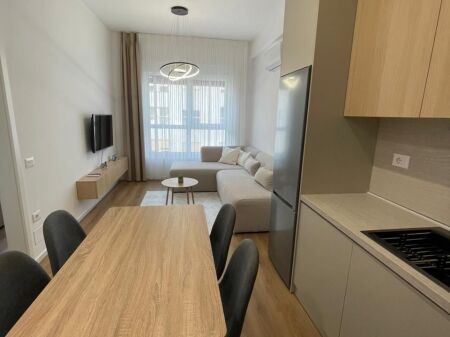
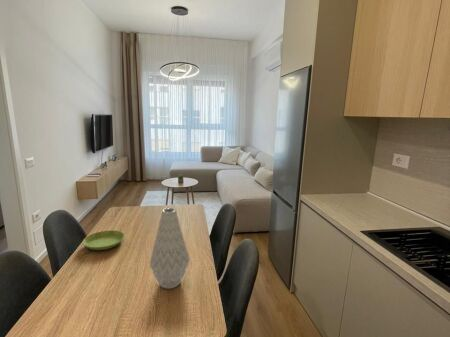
+ saucer [82,229,125,251]
+ vase [149,207,191,290]
